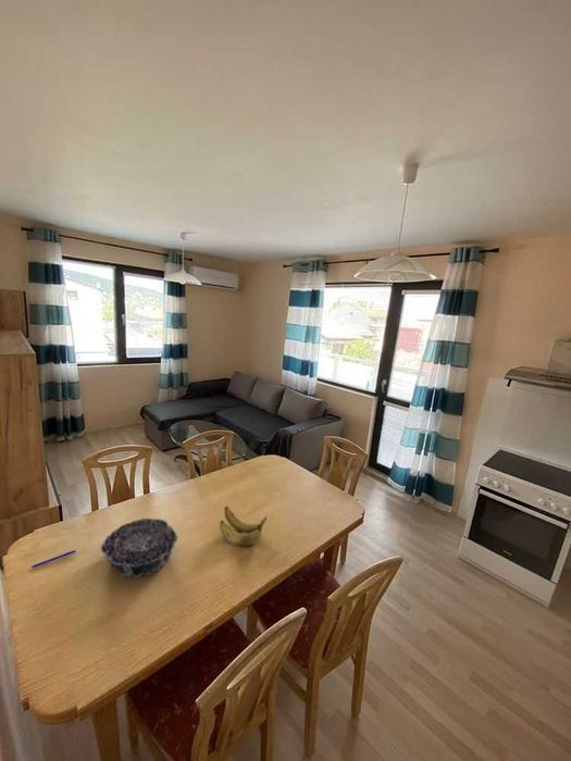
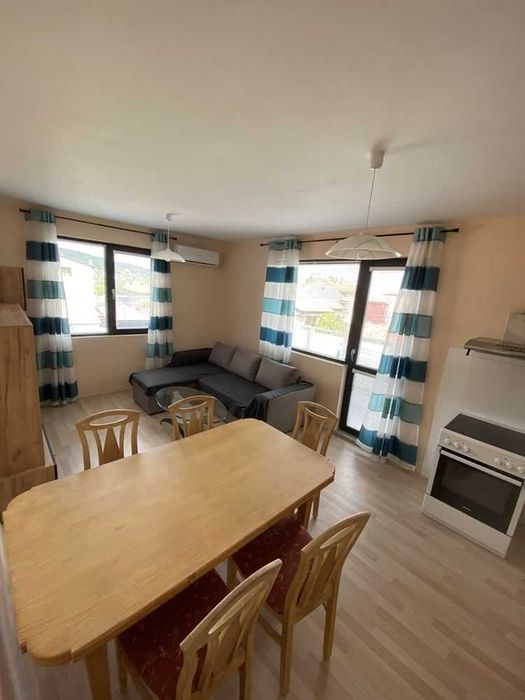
- banana [219,506,268,547]
- pen [30,549,77,569]
- decorative bowl [100,517,178,578]
